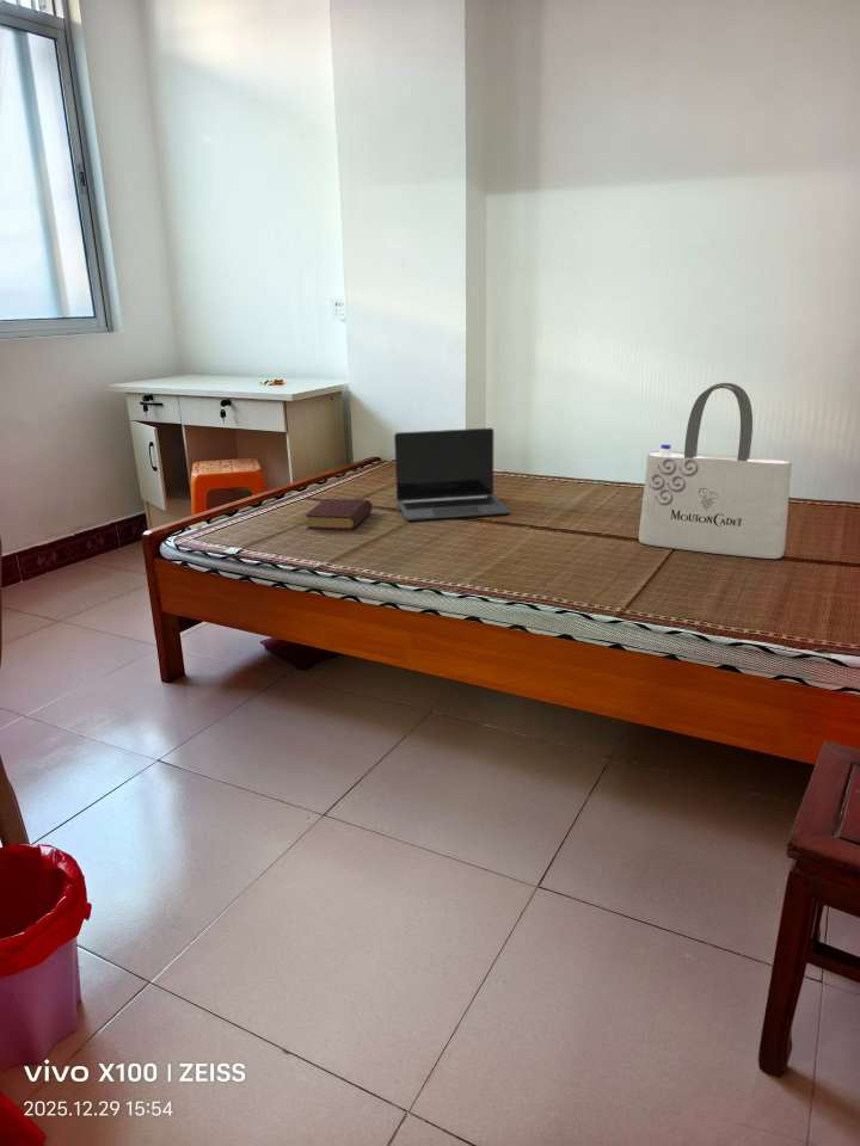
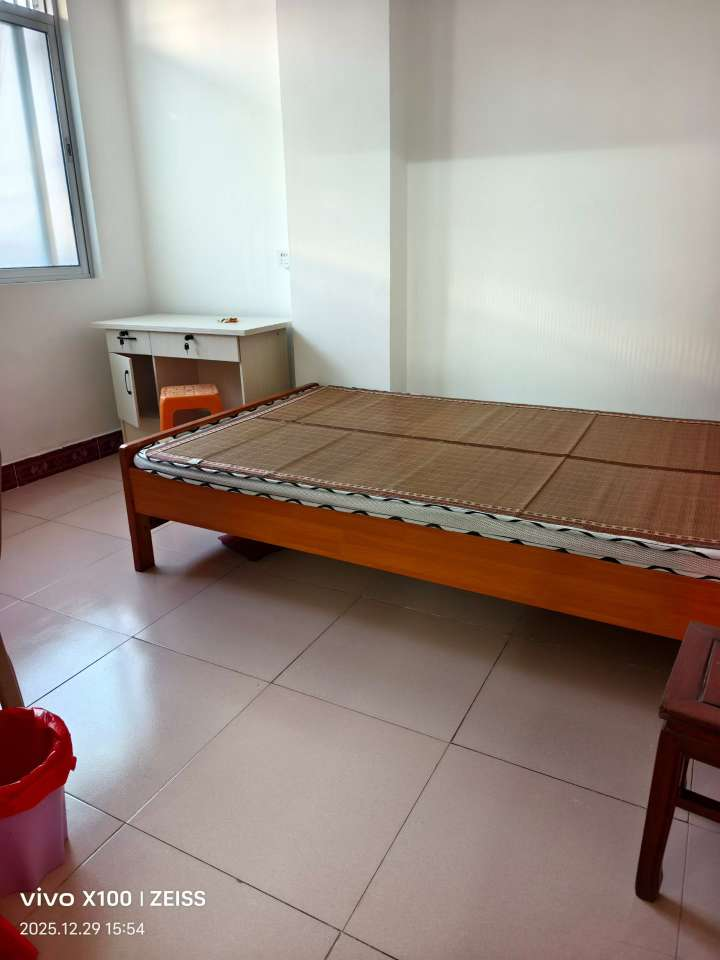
- laptop [393,427,511,522]
- book [303,498,374,532]
- tote bag [638,382,793,560]
